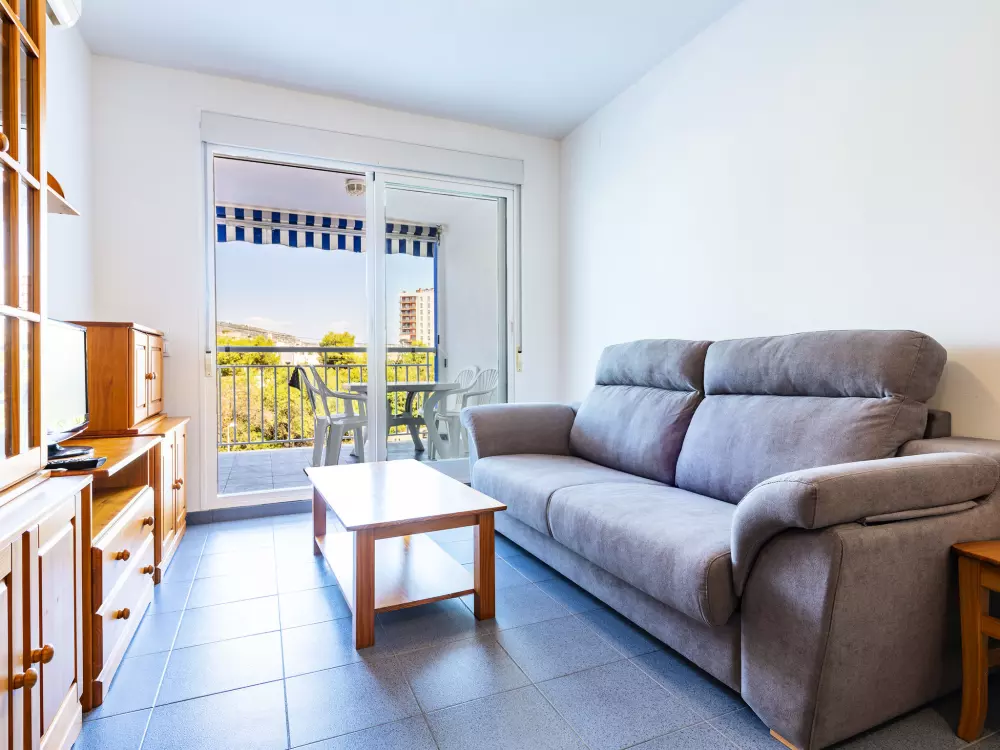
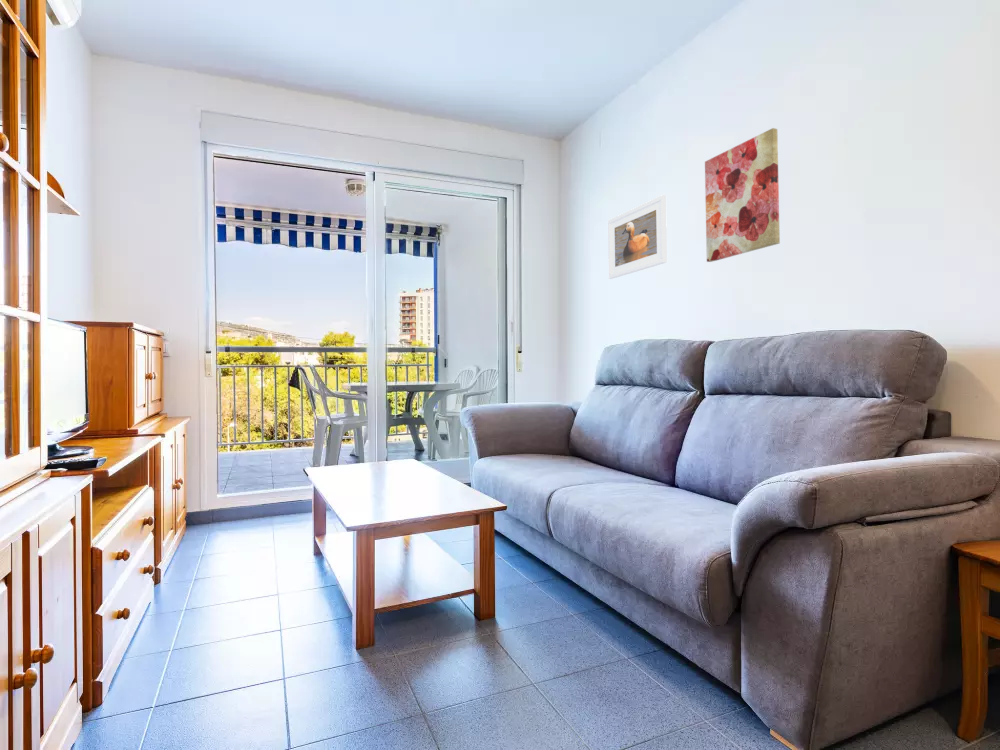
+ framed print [607,194,668,280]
+ wall art [704,127,781,263]
